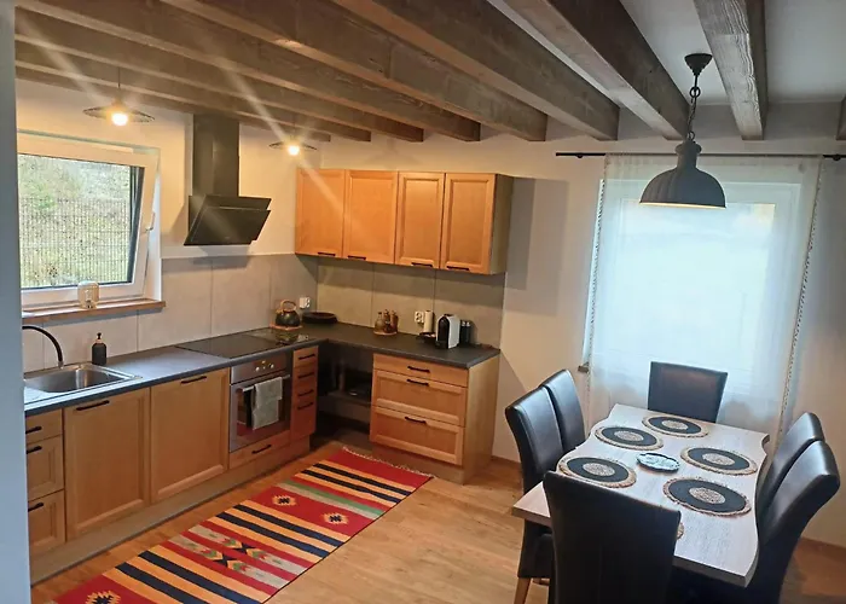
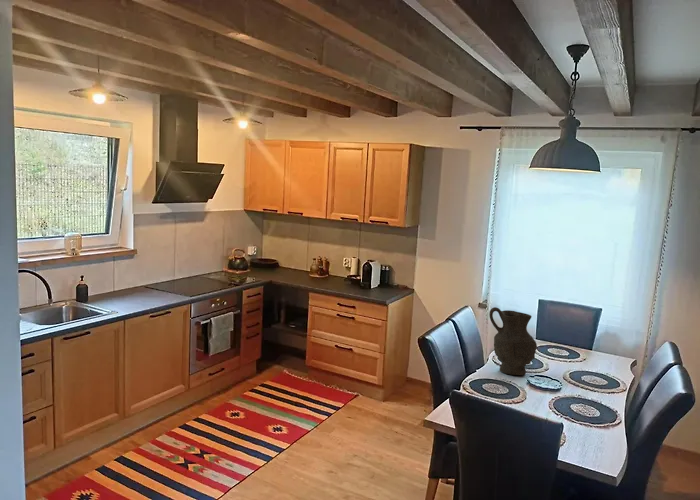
+ decorative vase [488,306,538,376]
